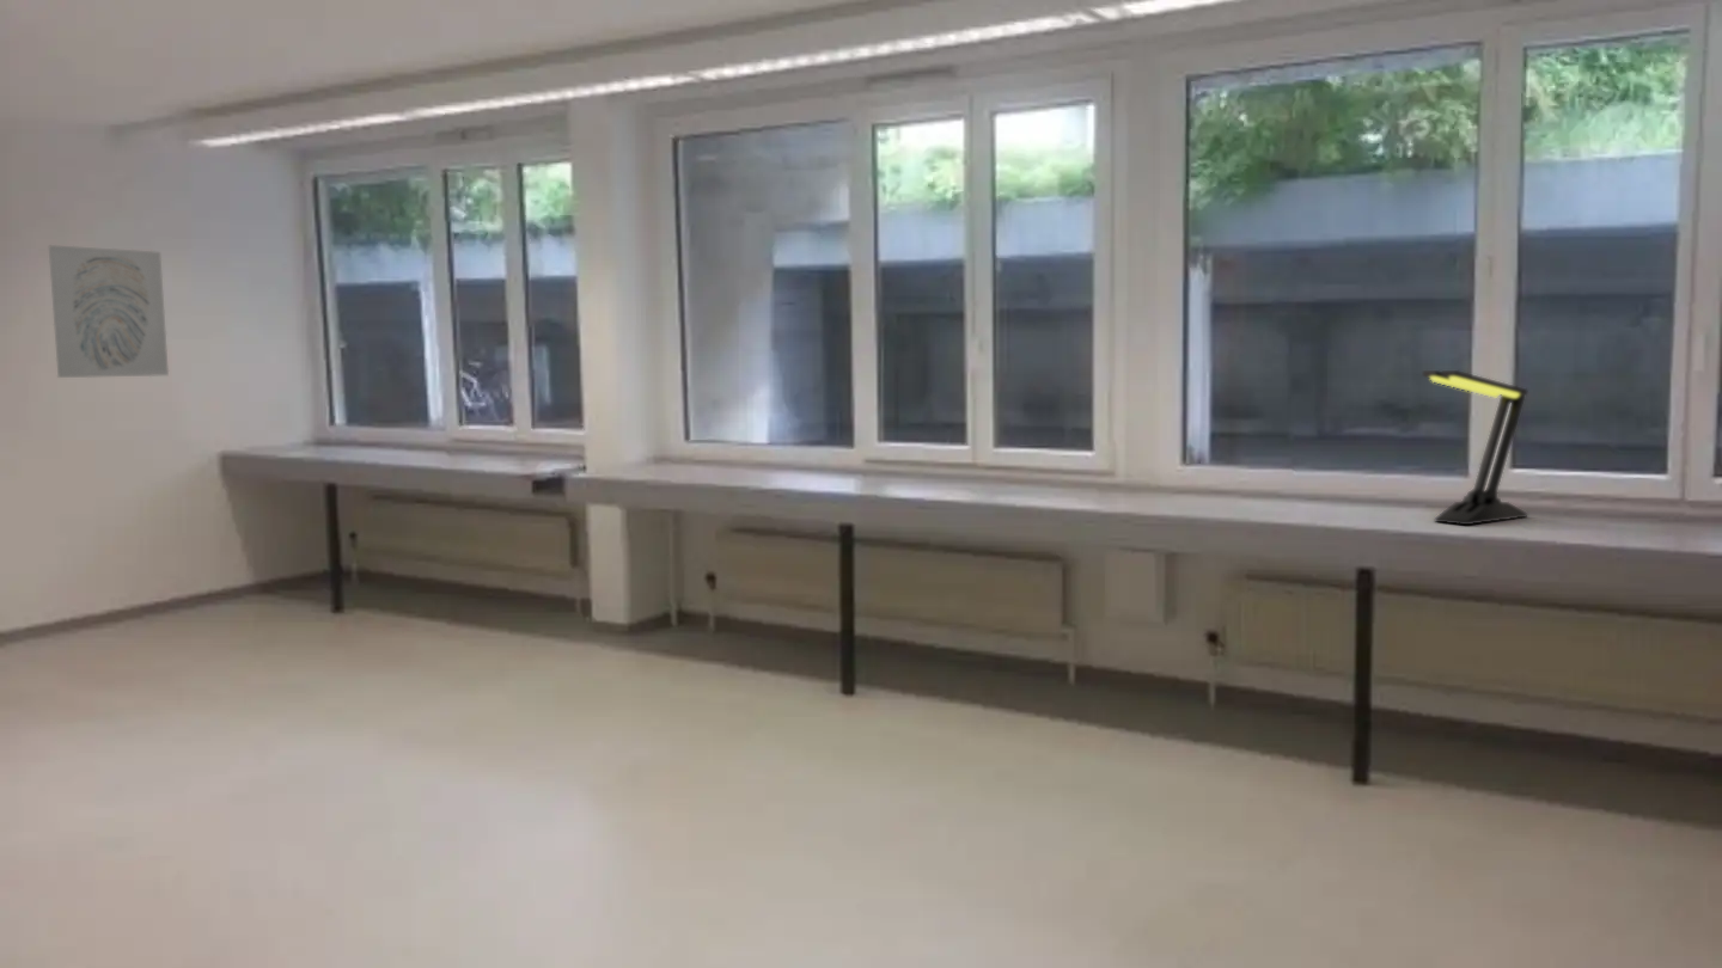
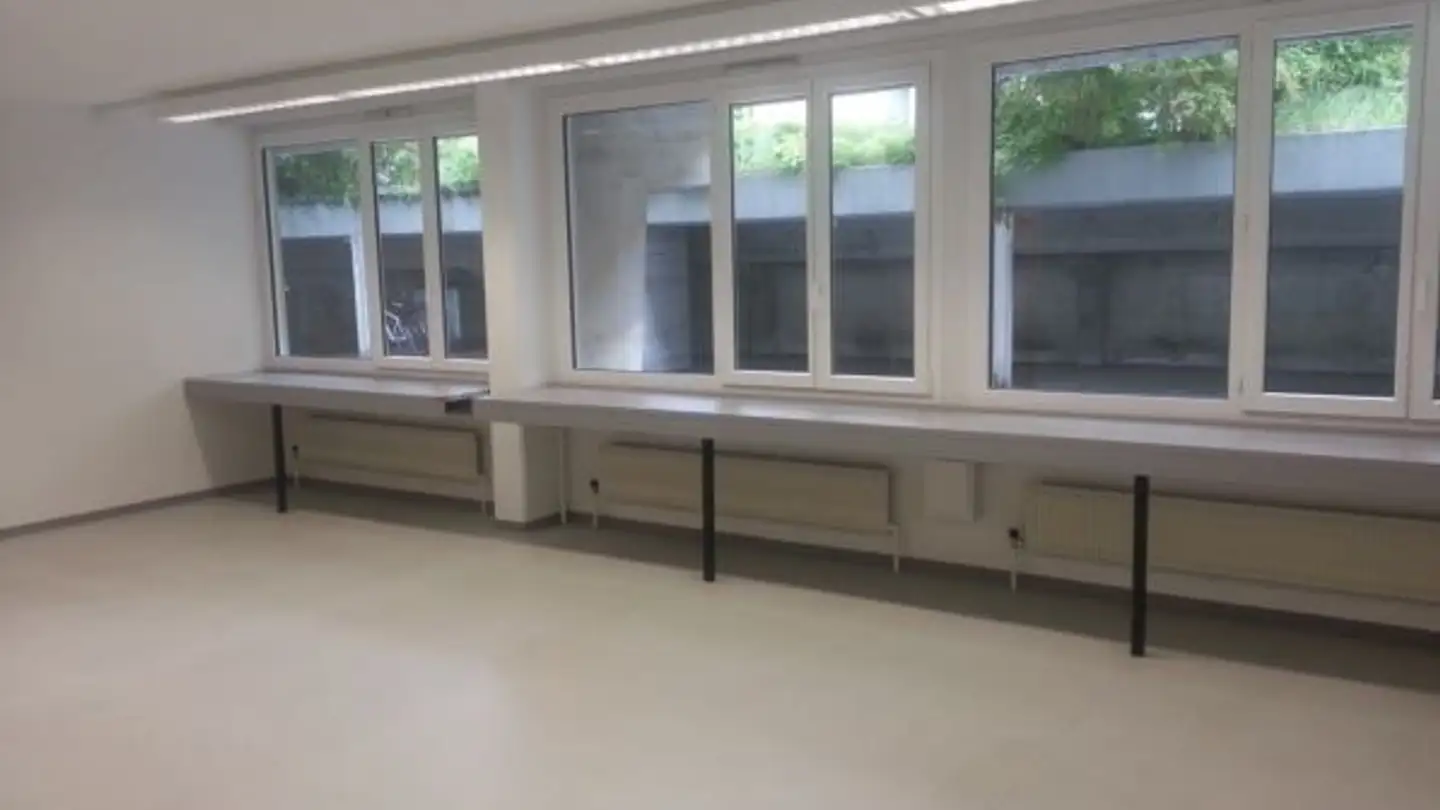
- wall art [48,244,170,379]
- desk lamp [1421,369,1529,526]
